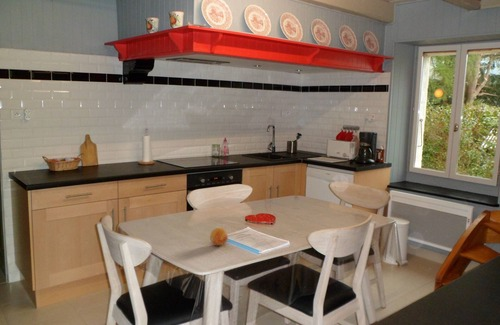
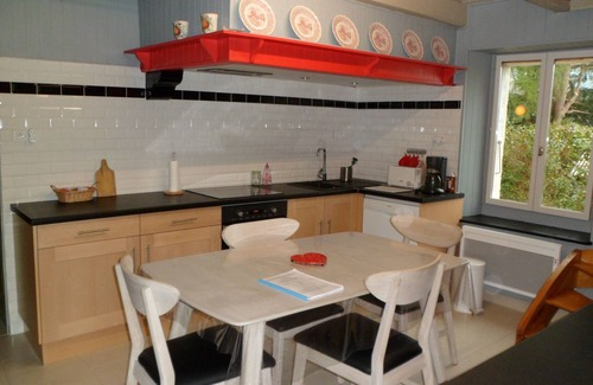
- fruit [209,227,229,246]
